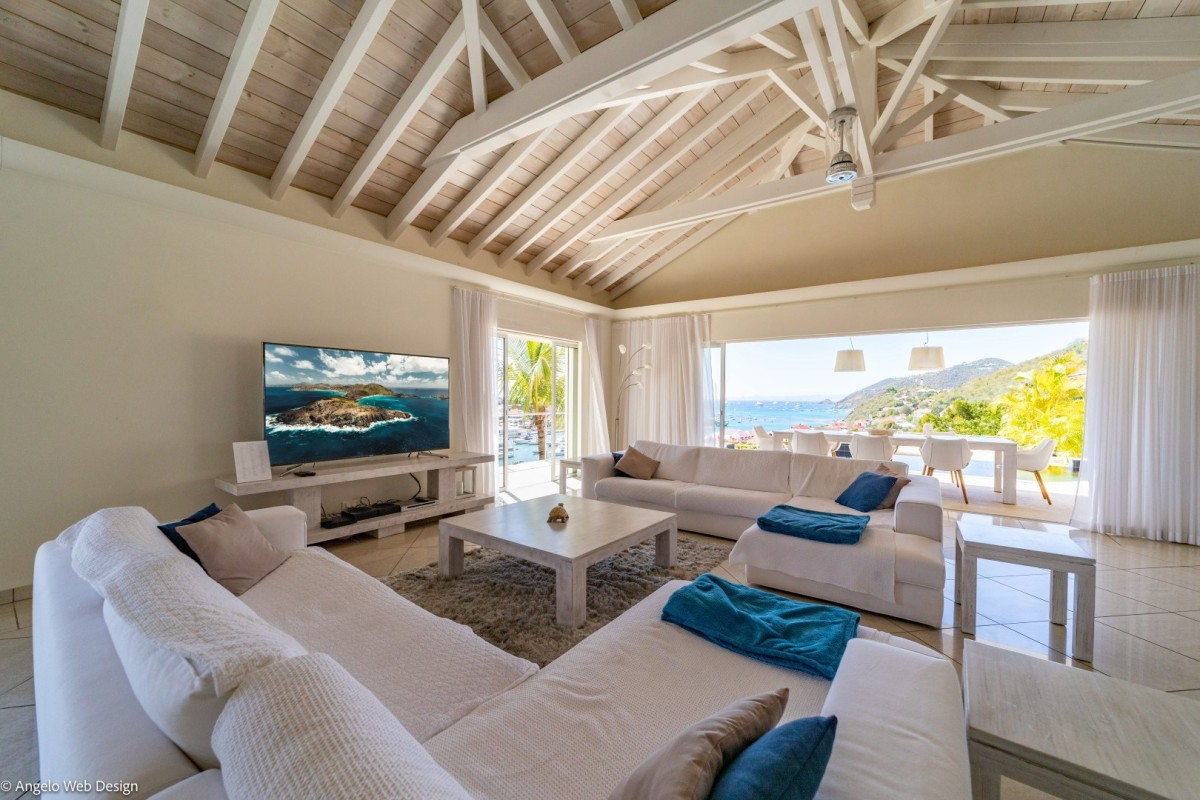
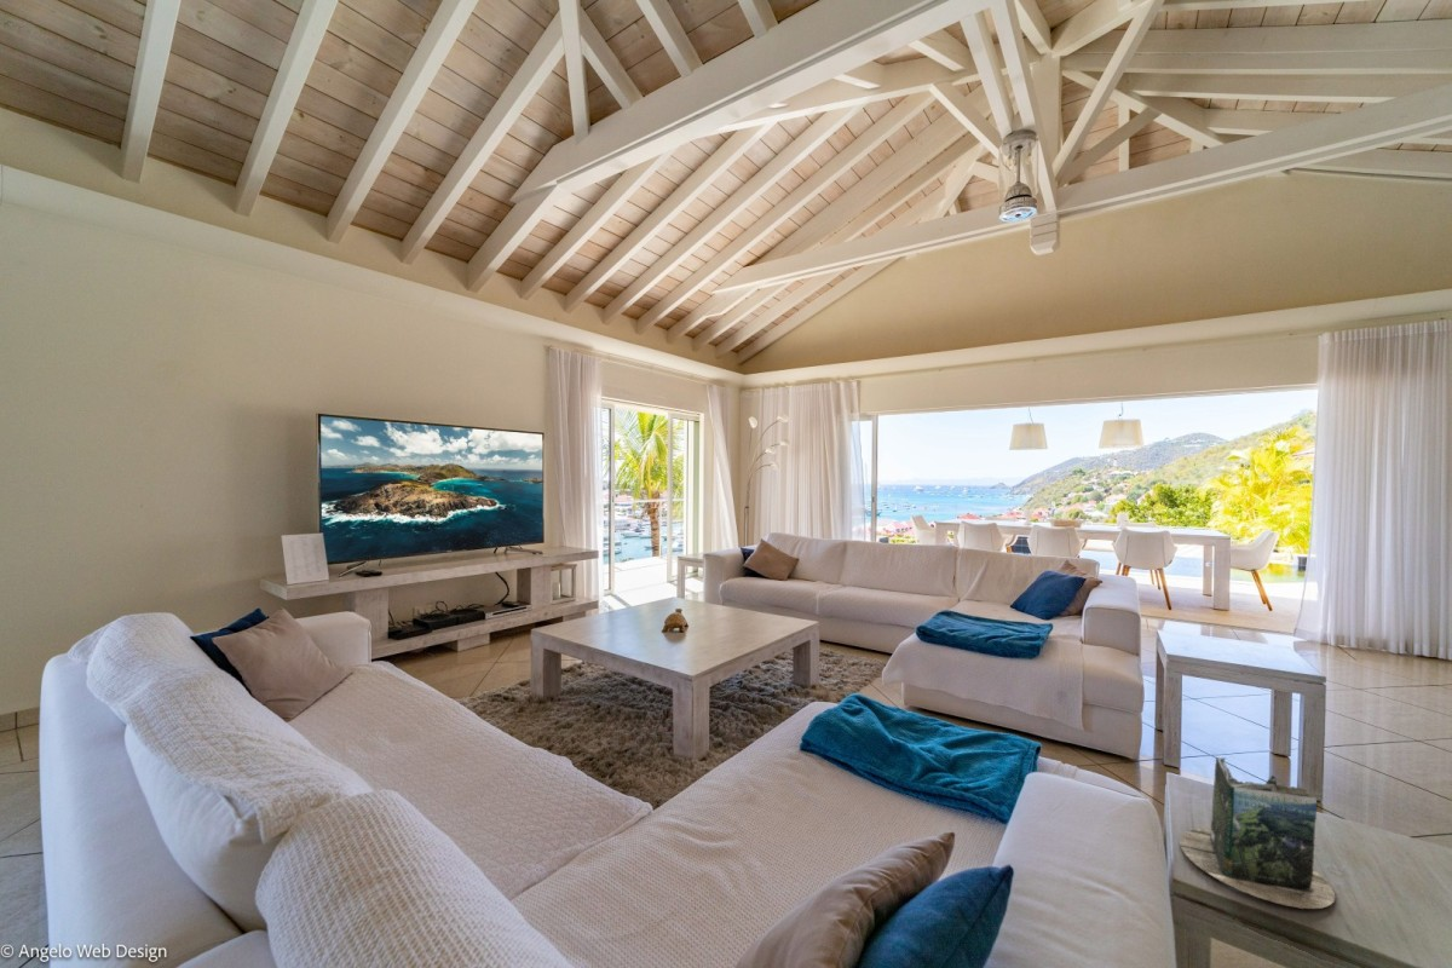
+ book [1179,756,1336,910]
